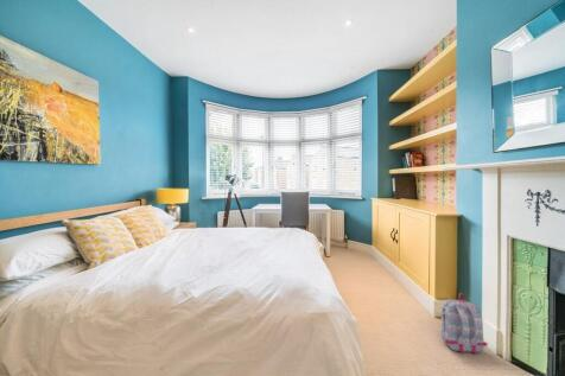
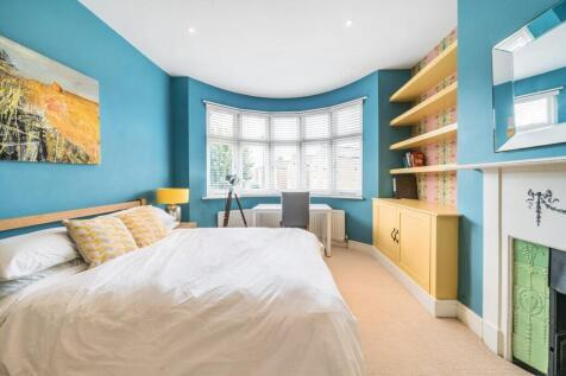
- backpack [440,292,489,355]
